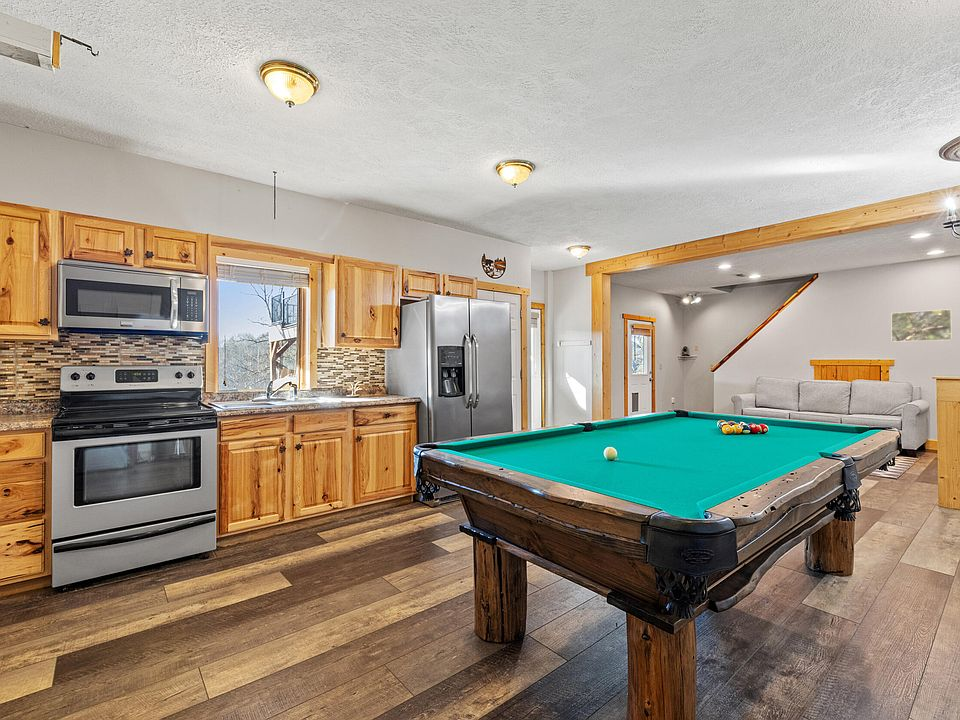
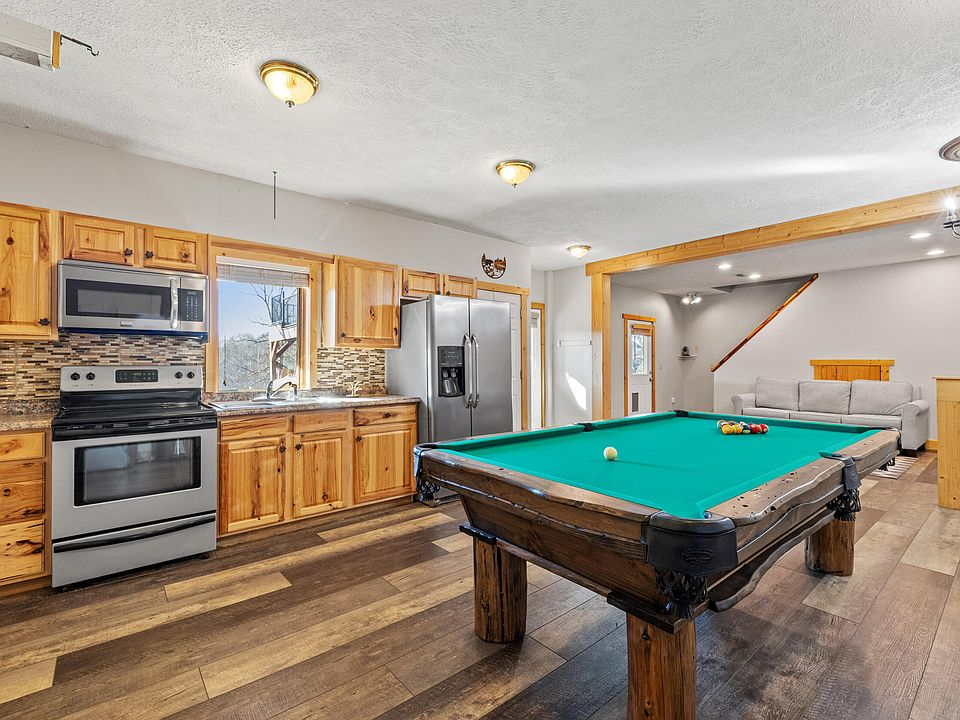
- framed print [890,308,953,343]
